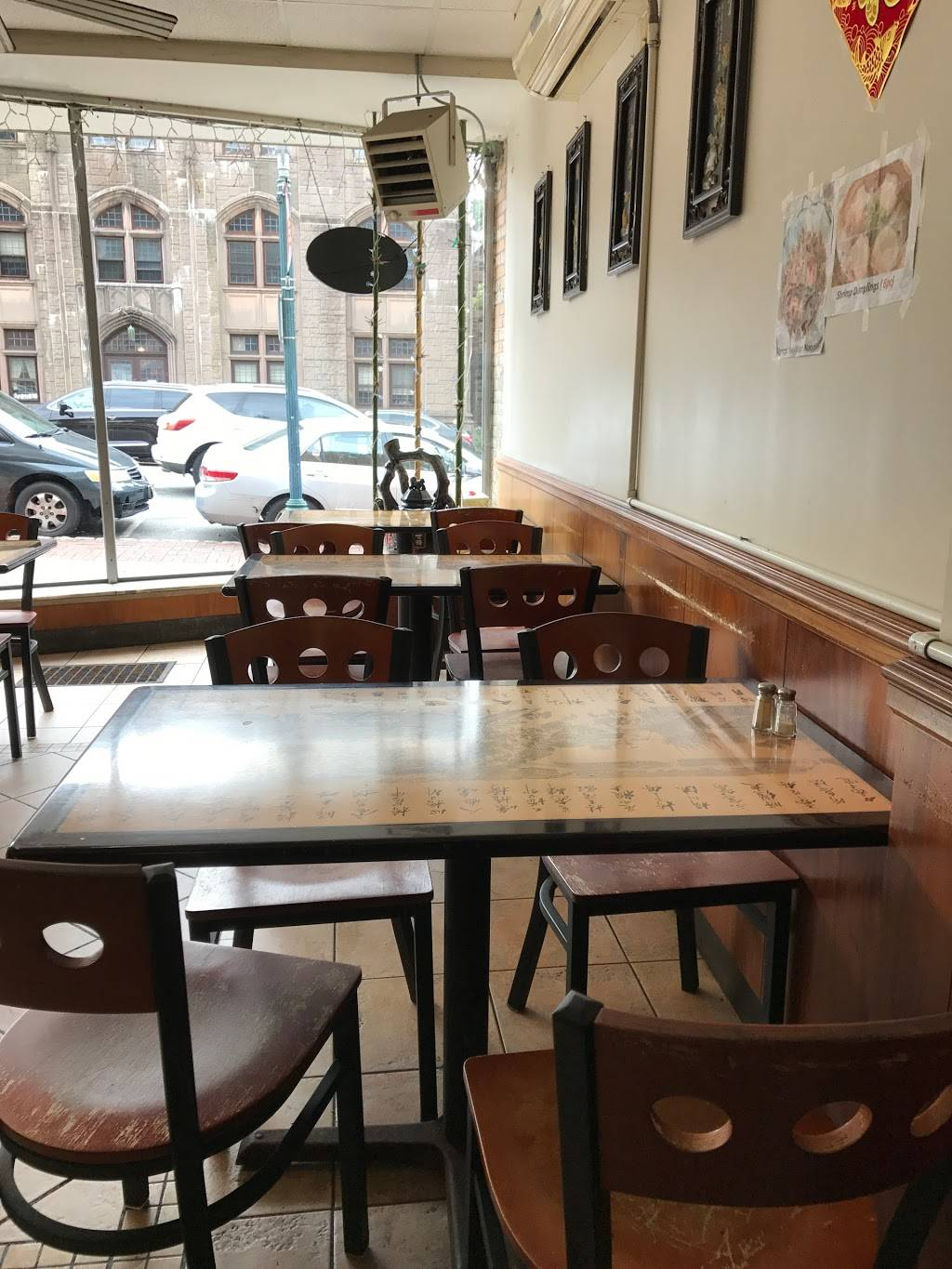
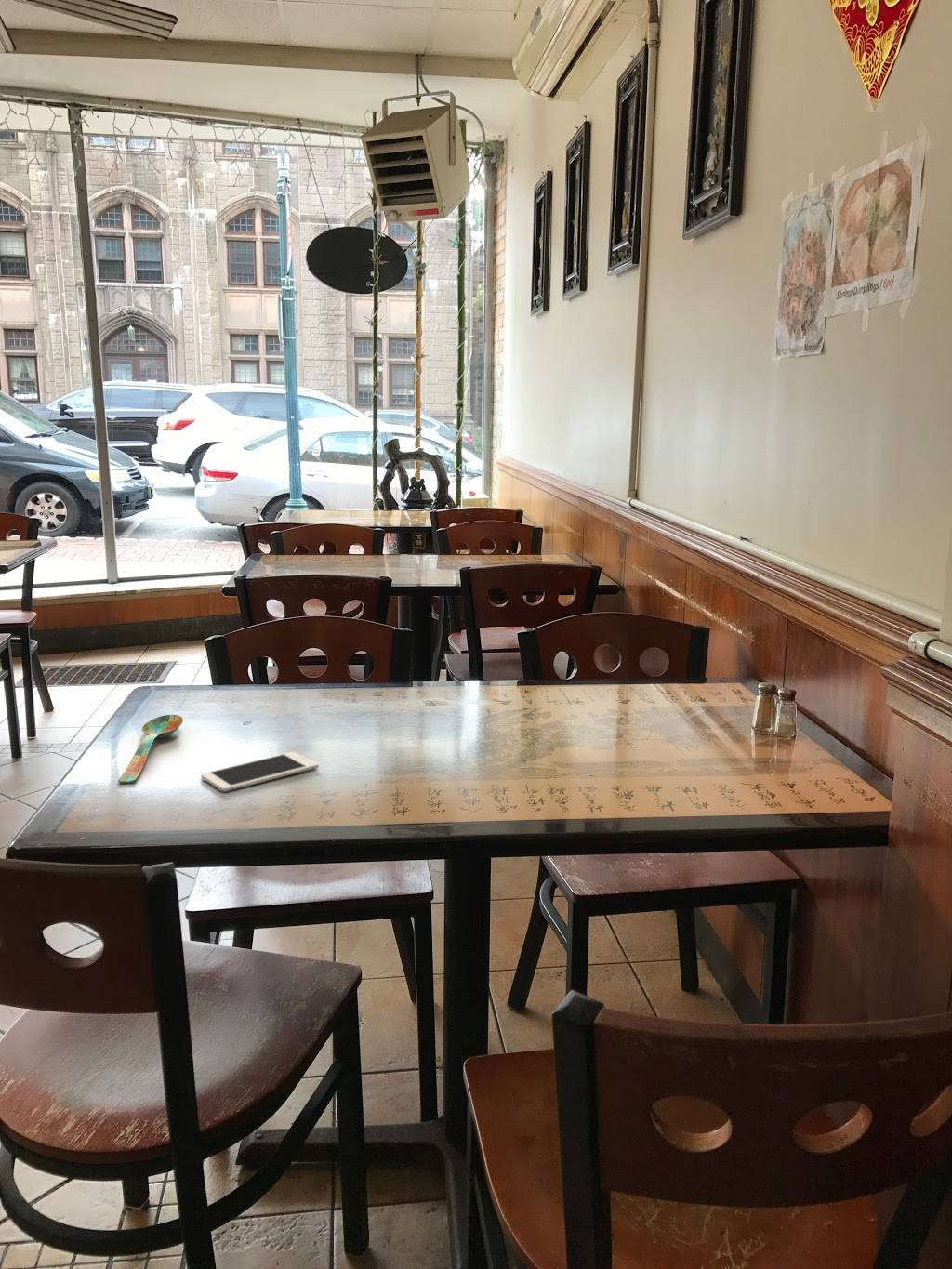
+ spoon [117,714,184,784]
+ cell phone [200,751,320,793]
